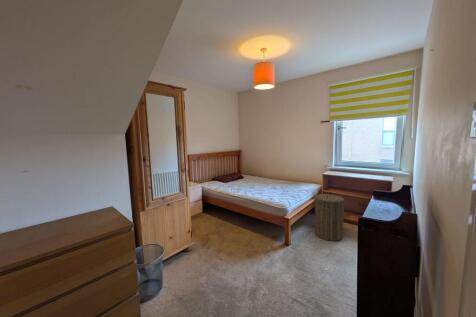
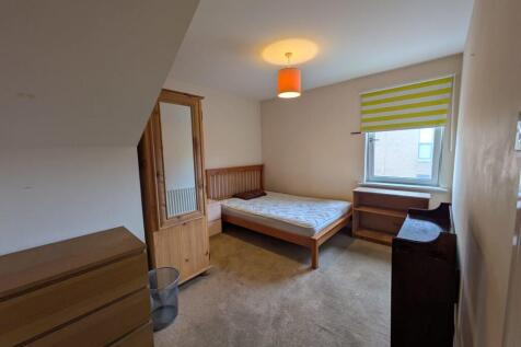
- laundry hamper [314,191,345,242]
